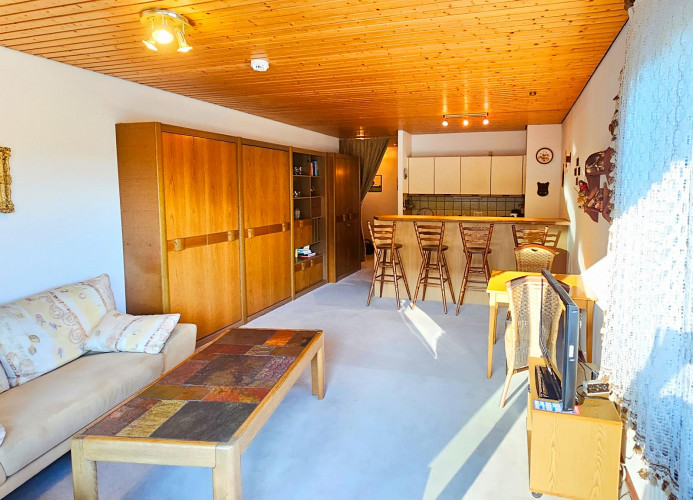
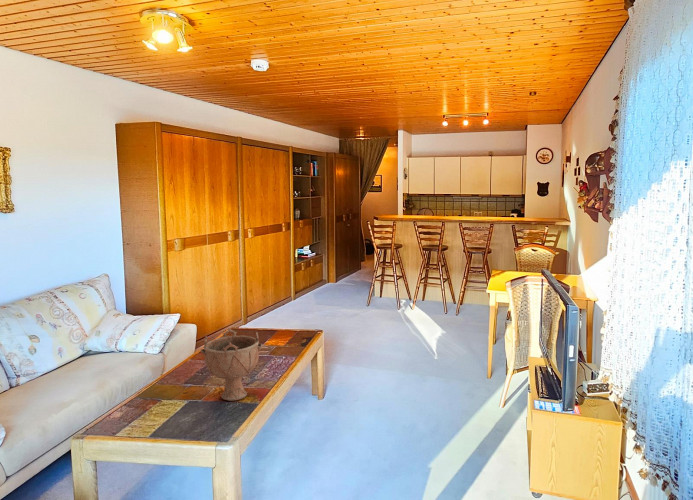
+ decorative bowl [199,327,264,402]
